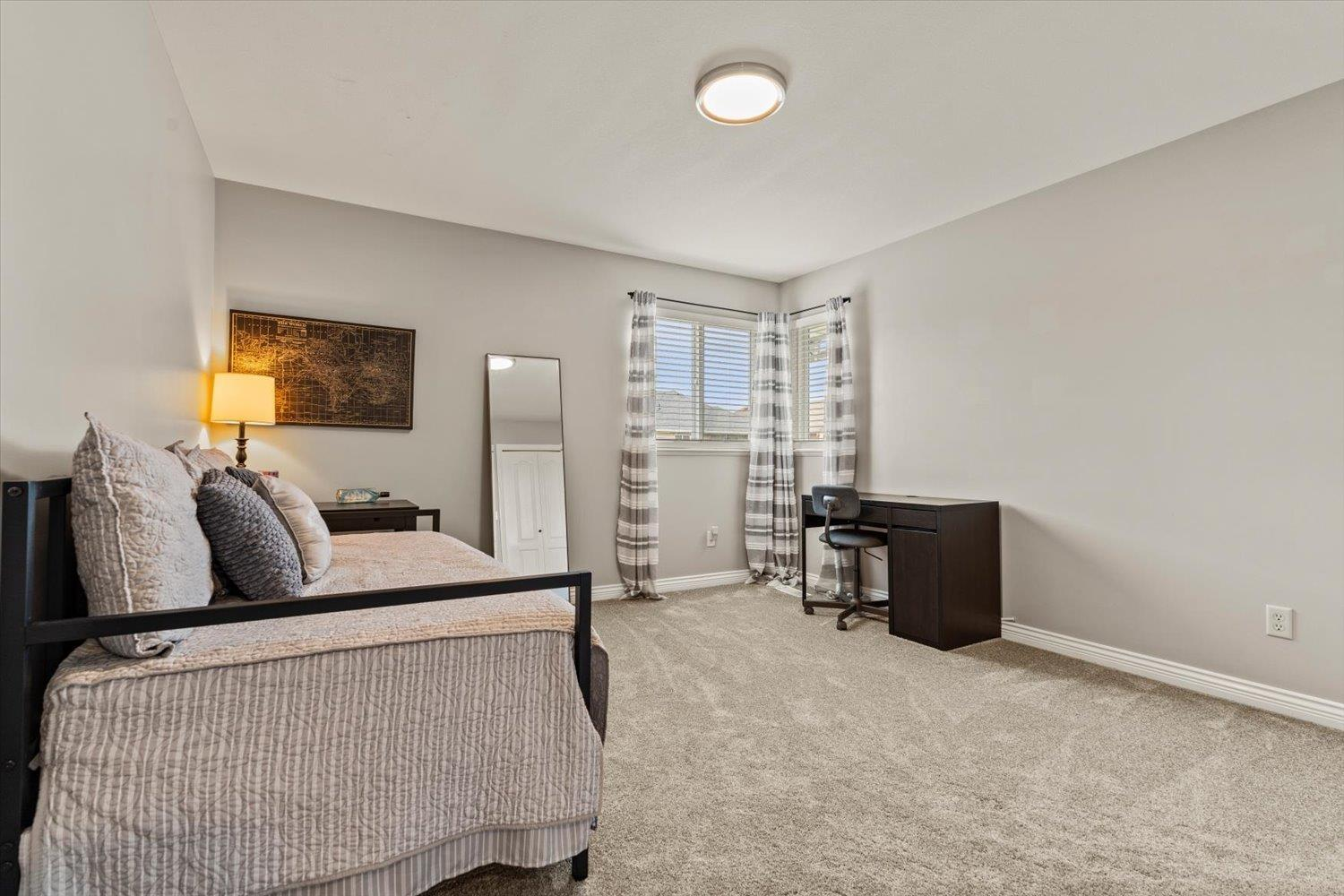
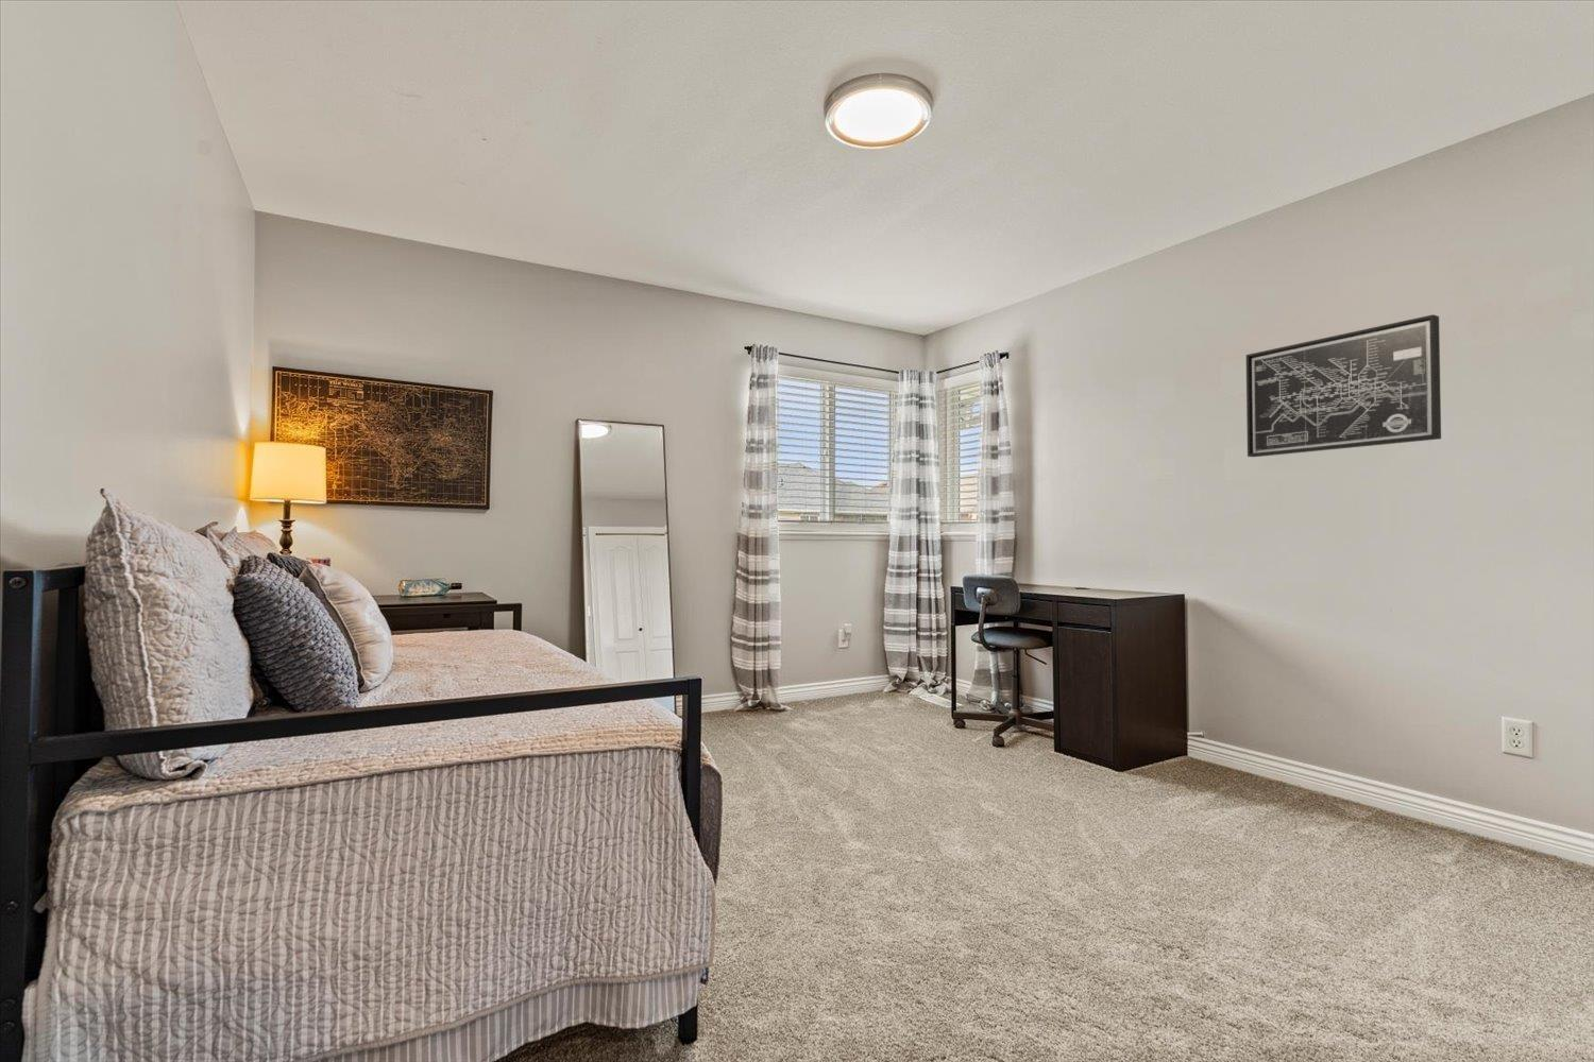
+ wall art [1245,313,1442,458]
